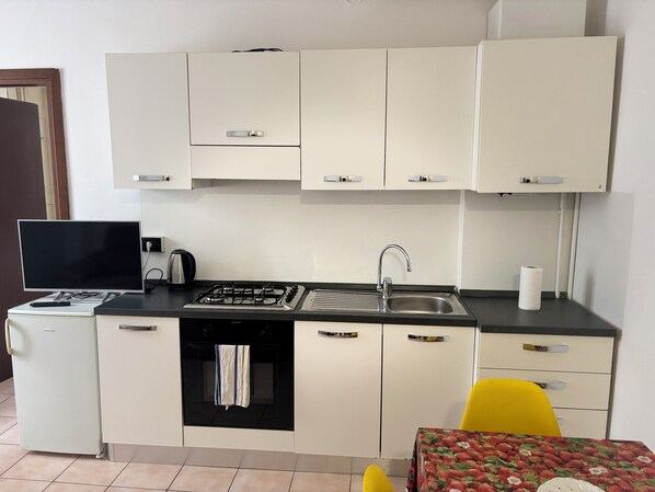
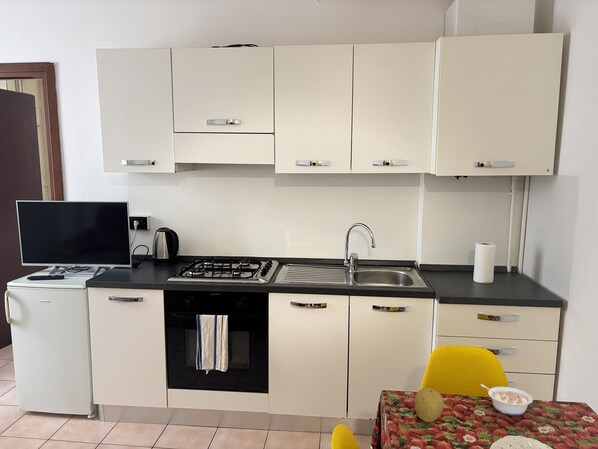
+ legume [480,383,534,416]
+ fruit [414,387,445,423]
